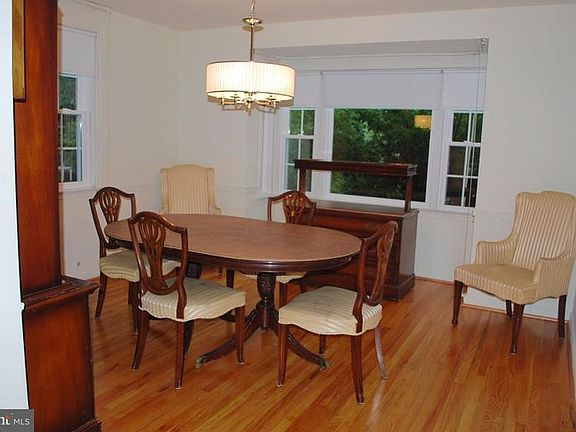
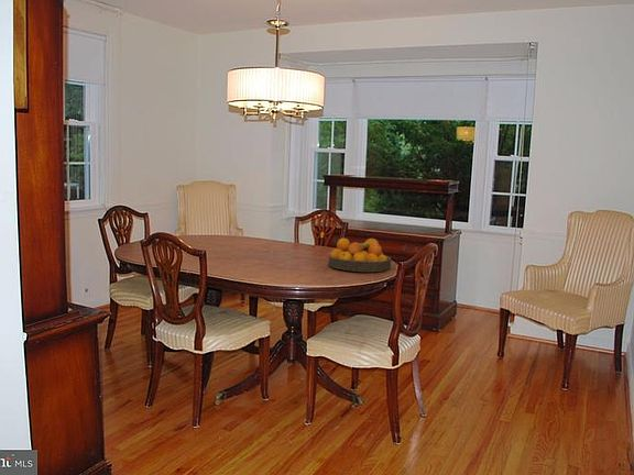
+ fruit bowl [328,238,392,273]
